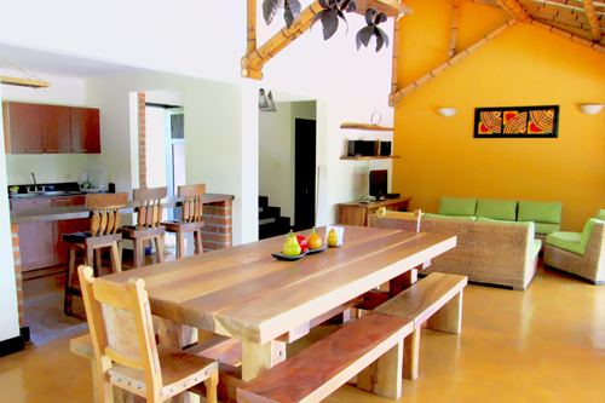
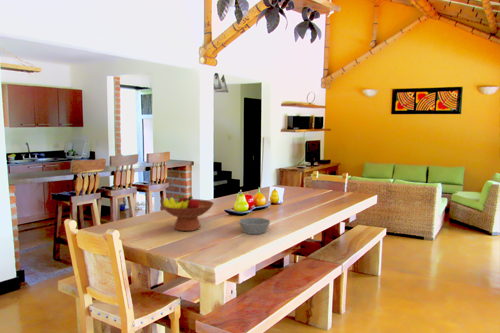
+ fruit bowl [160,194,215,232]
+ bowl [238,216,271,235]
